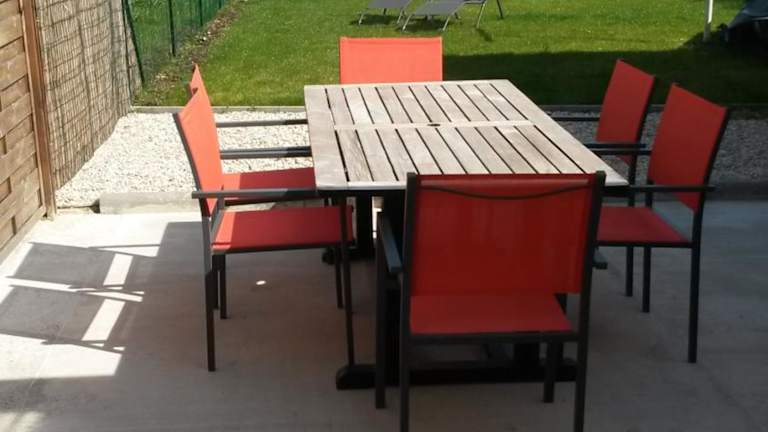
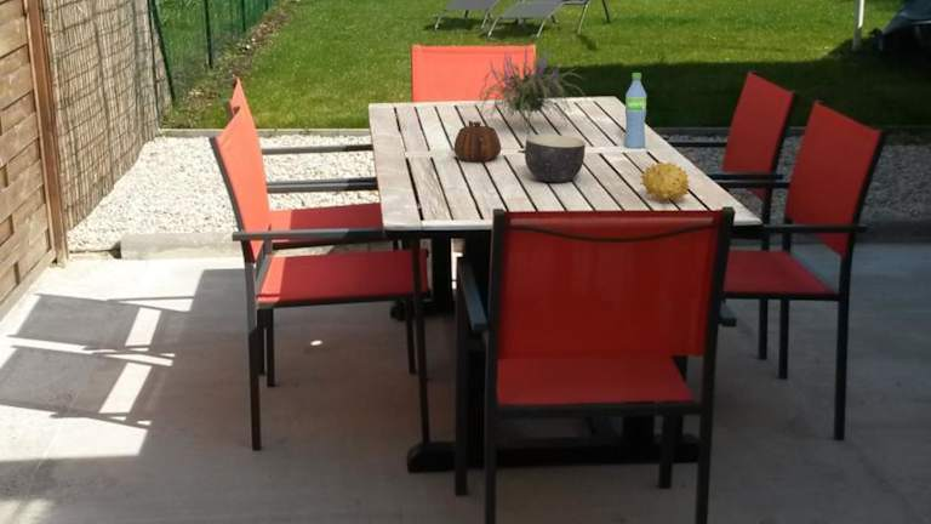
+ plant [466,44,589,137]
+ fruit [639,160,691,204]
+ water bottle [623,72,647,149]
+ bowl [524,133,587,183]
+ teapot [452,120,502,164]
